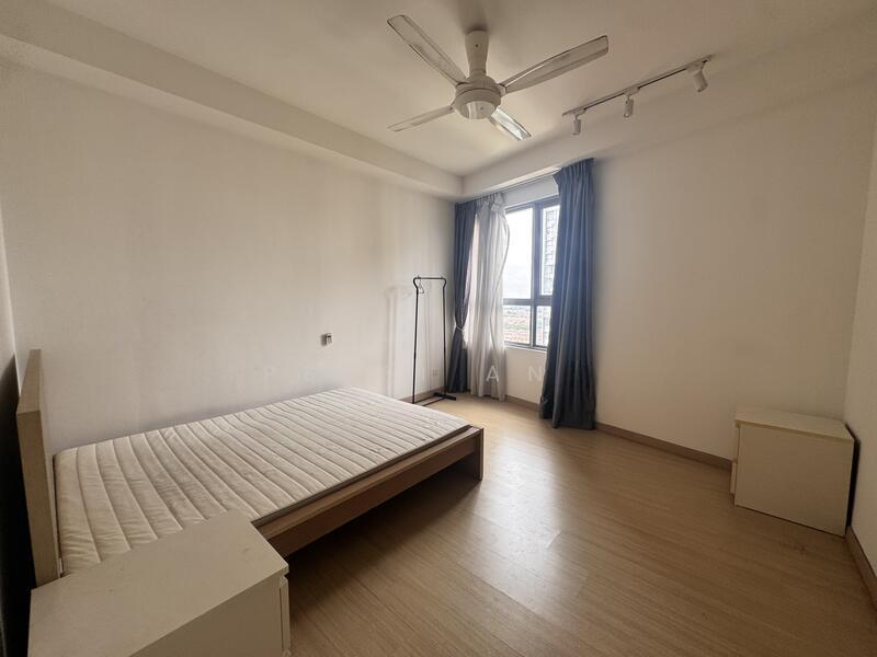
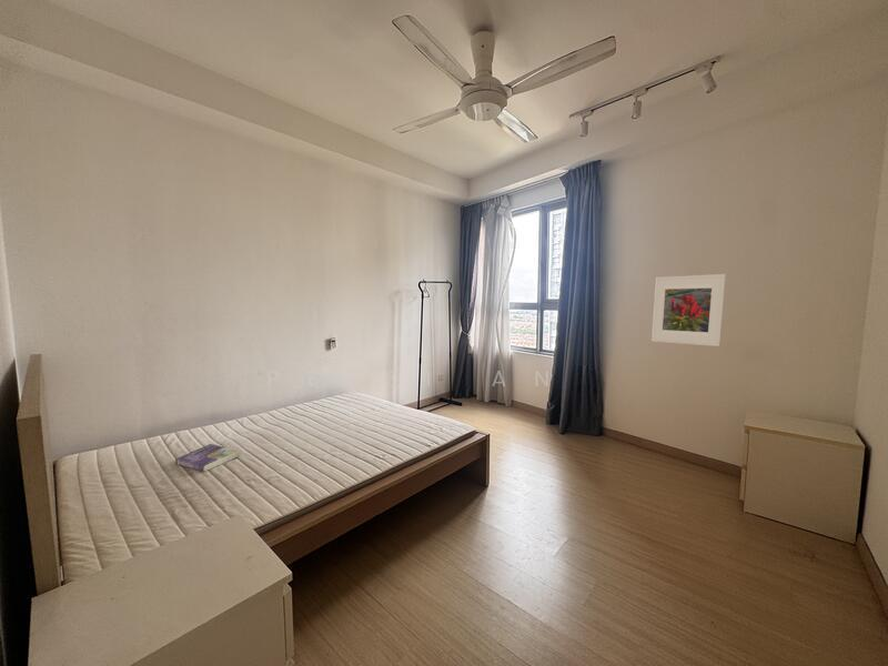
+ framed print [650,273,727,347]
+ book [174,443,240,473]
